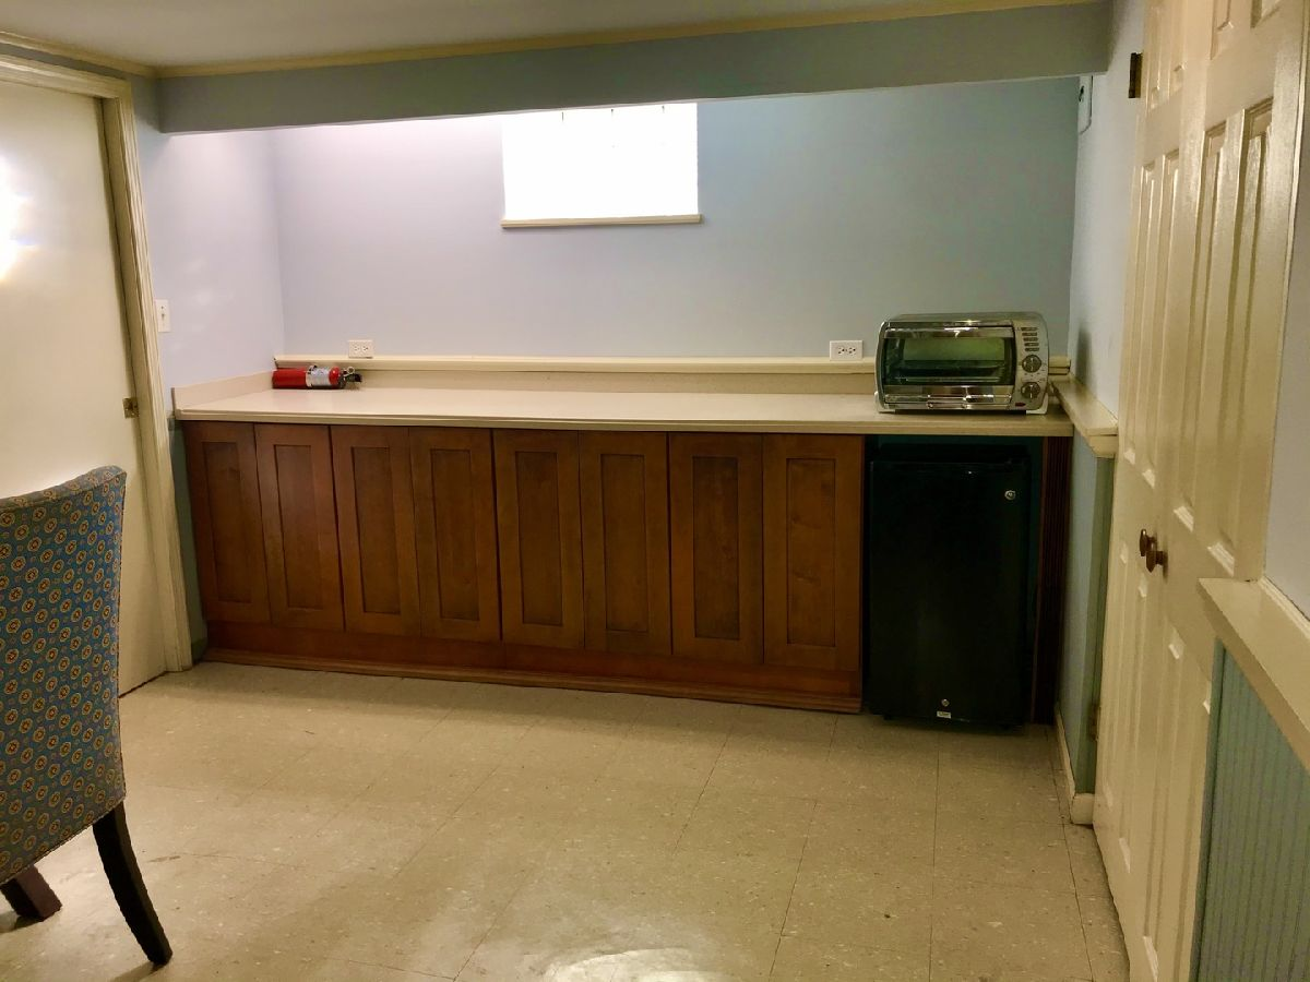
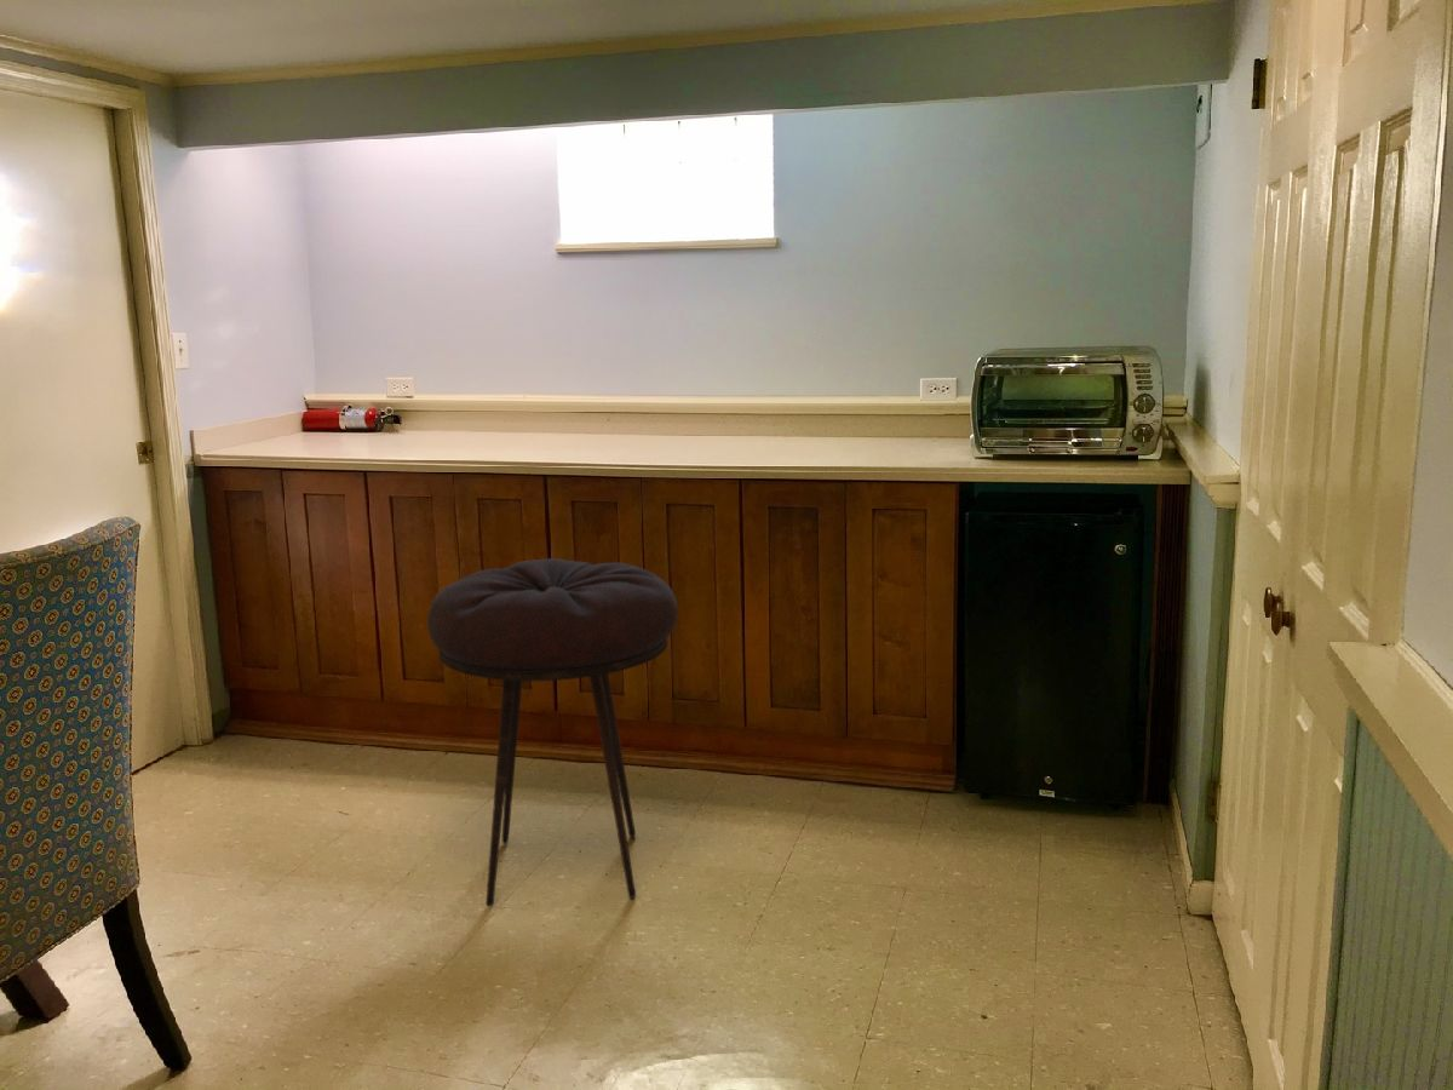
+ stool [426,557,679,907]
